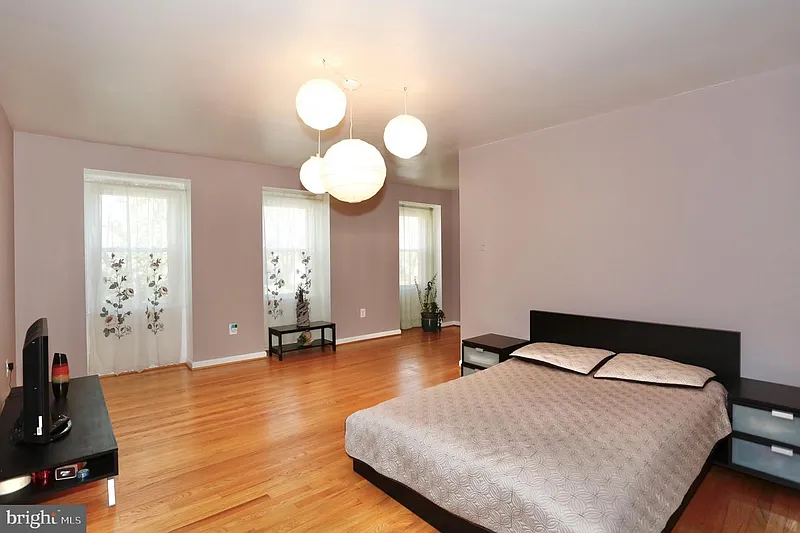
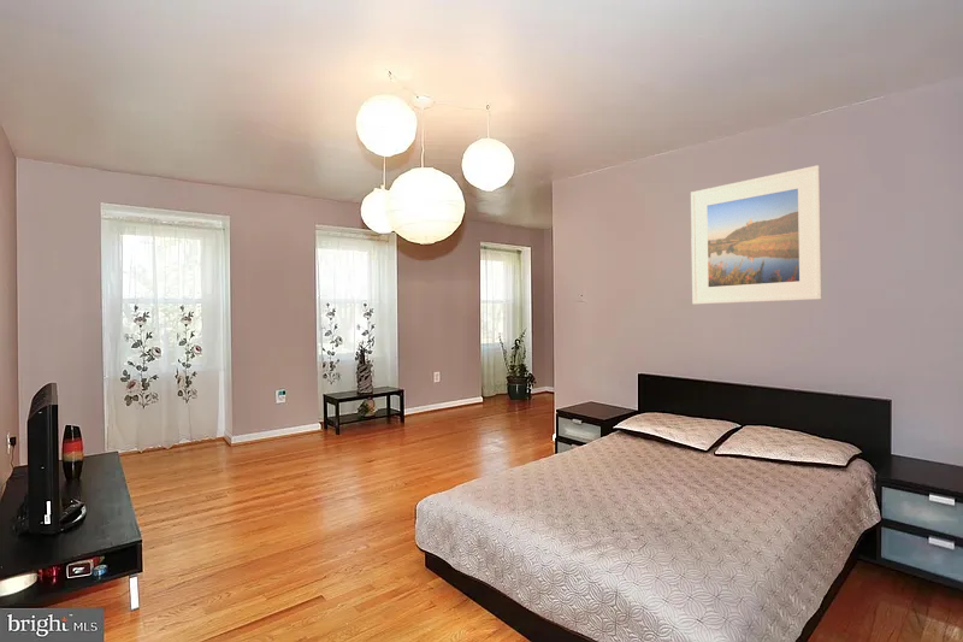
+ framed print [690,164,823,305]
